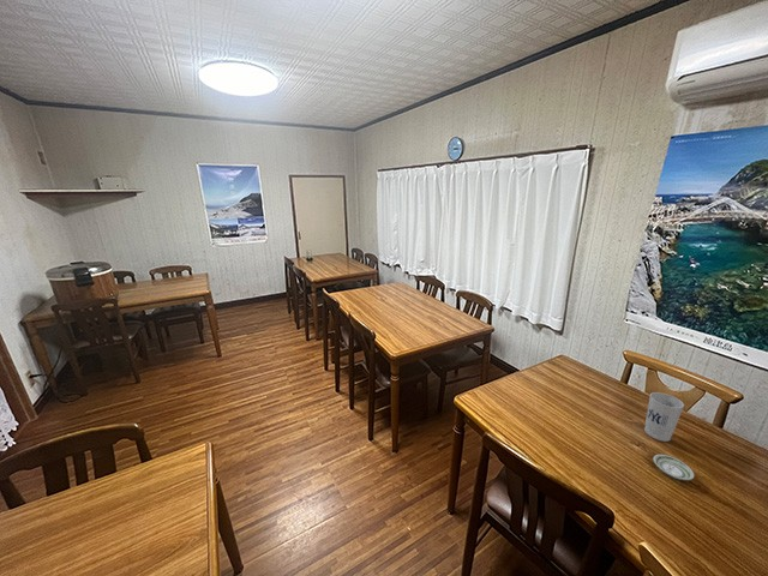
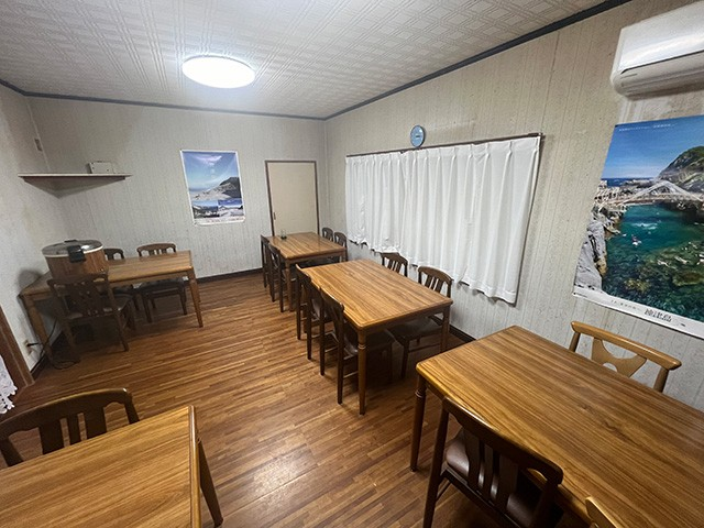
- saucer [652,454,695,481]
- cup [643,391,685,443]
